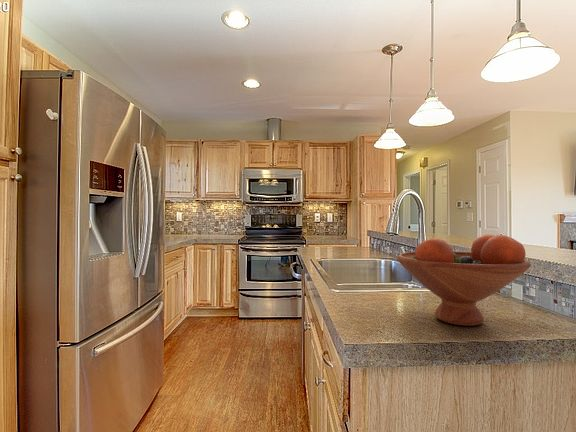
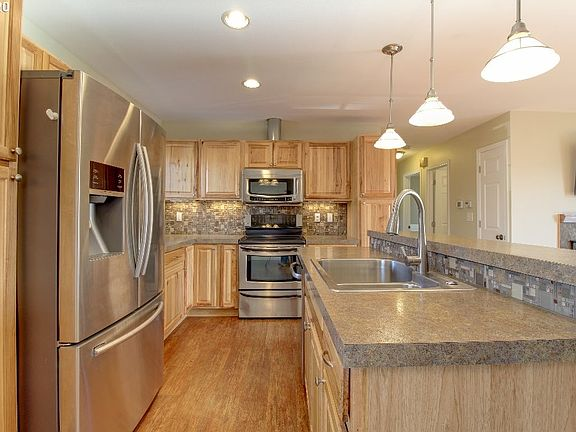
- fruit bowl [396,234,532,327]
